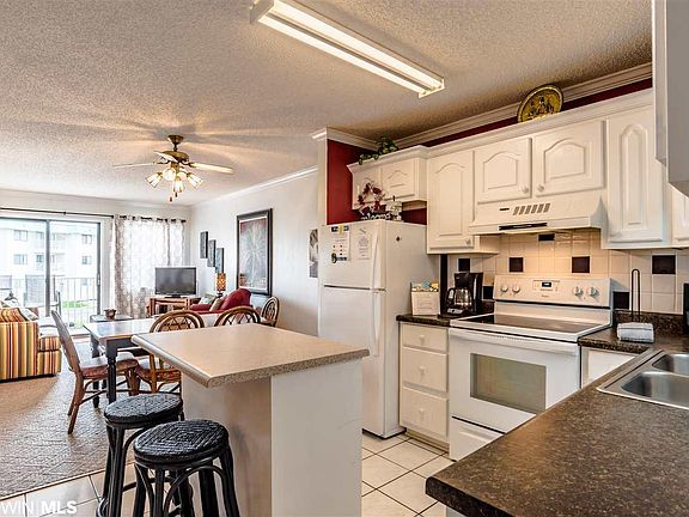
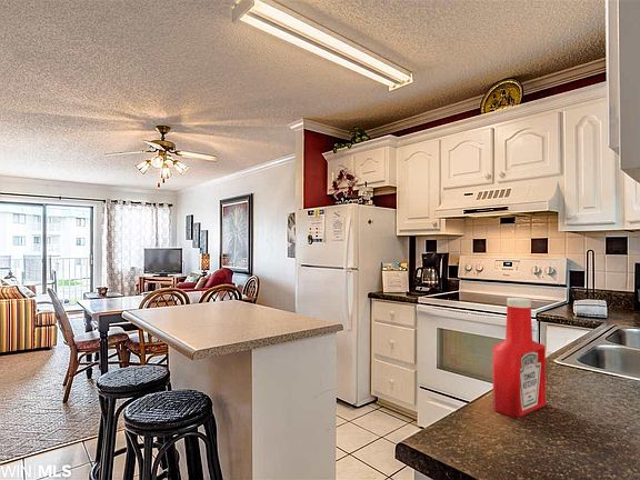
+ soap bottle [491,297,547,419]
